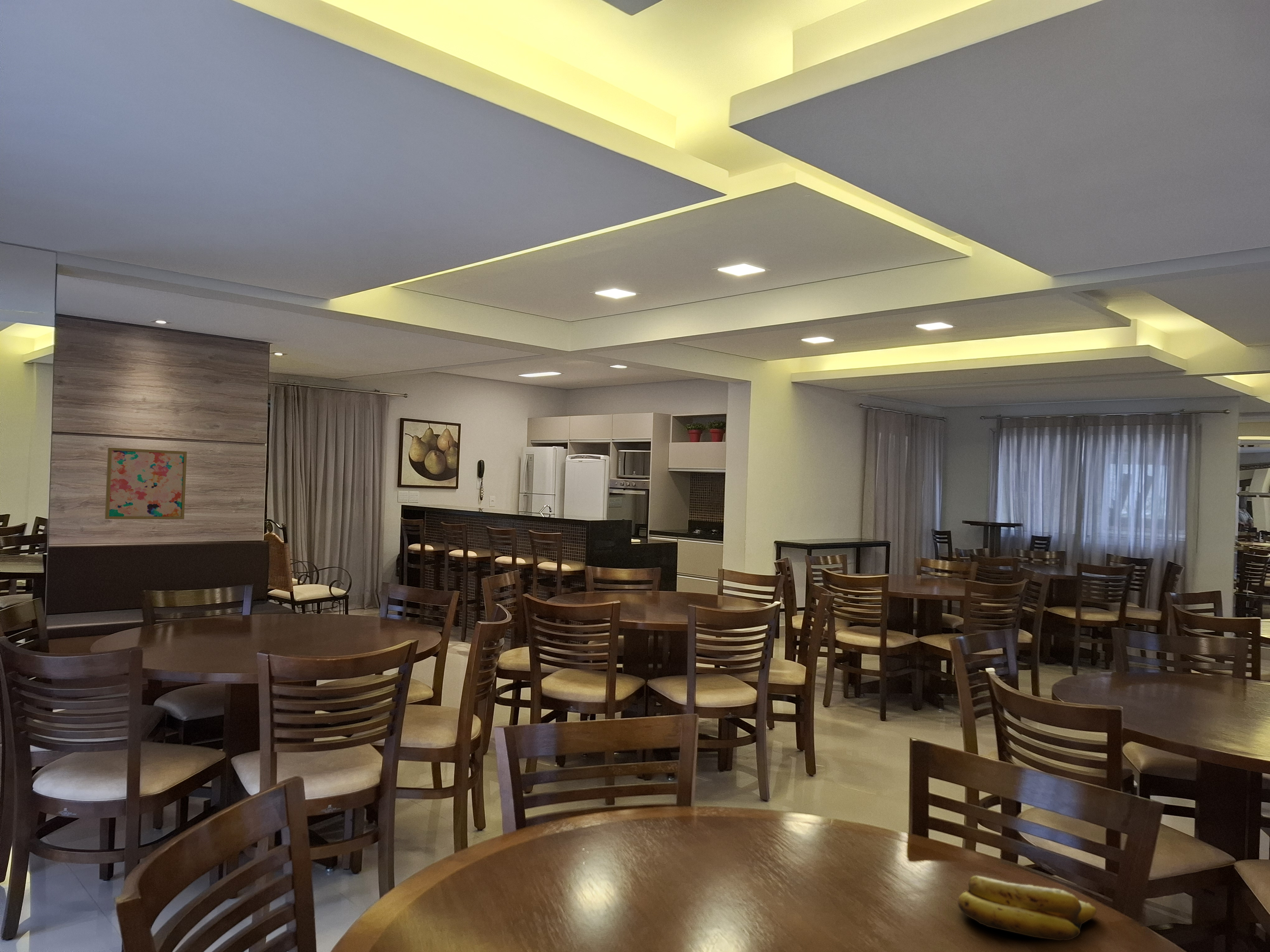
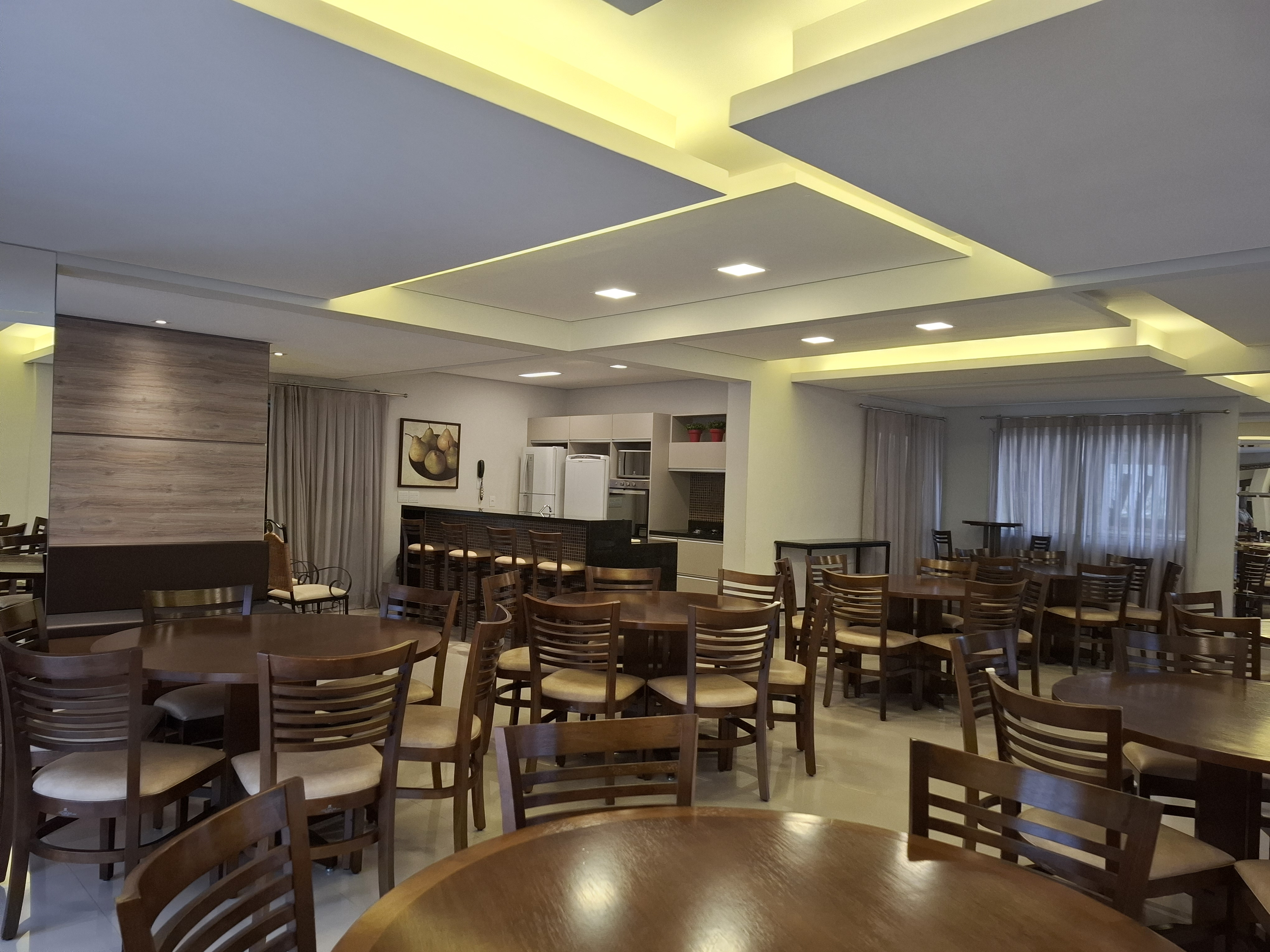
- banana [957,875,1097,941]
- wall art [105,447,187,520]
